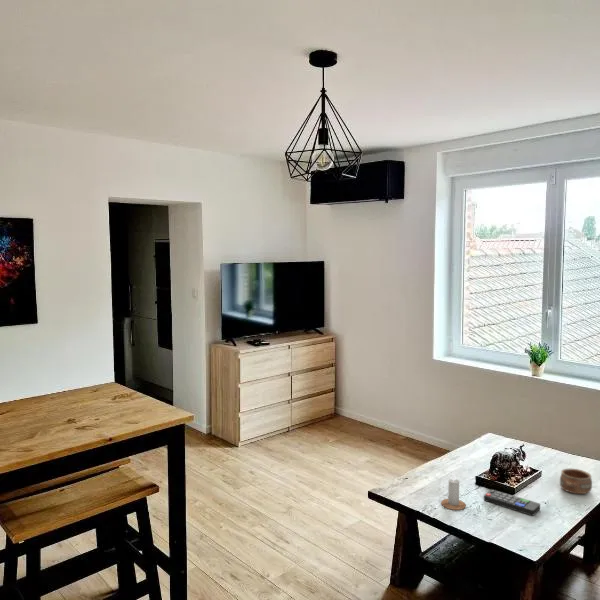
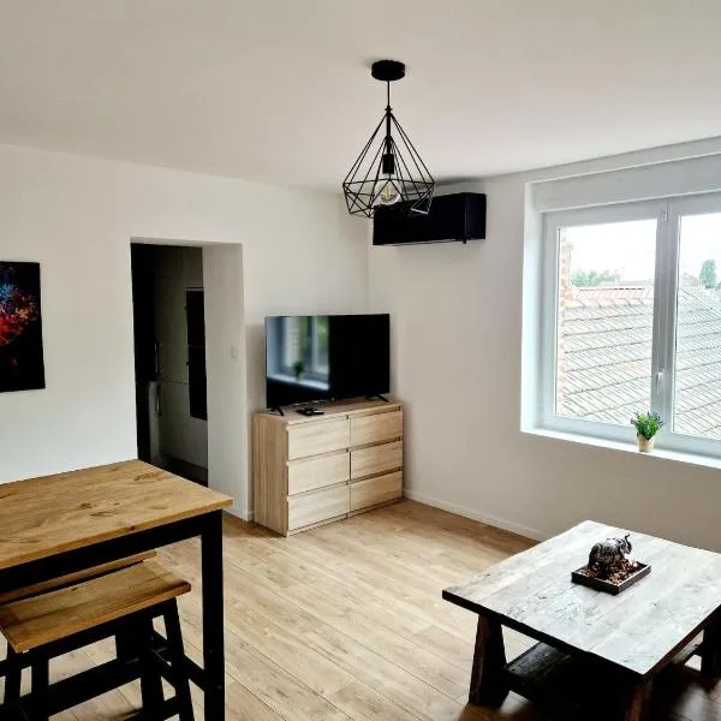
- candle [440,470,467,511]
- pottery [559,468,593,495]
- remote control [483,489,541,517]
